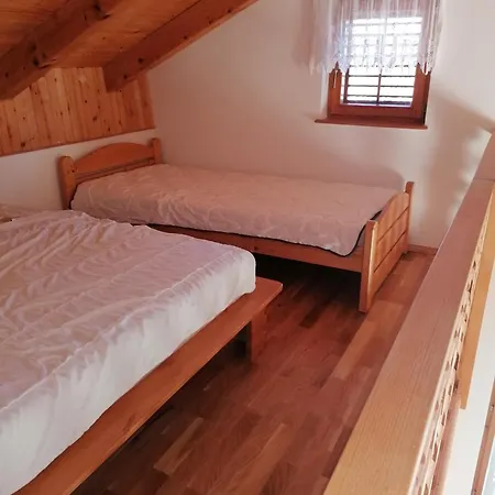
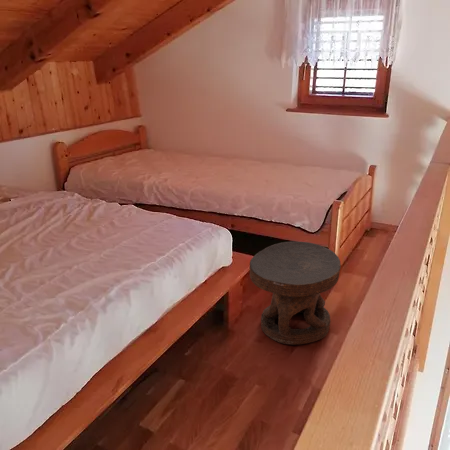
+ side table [249,240,342,346]
